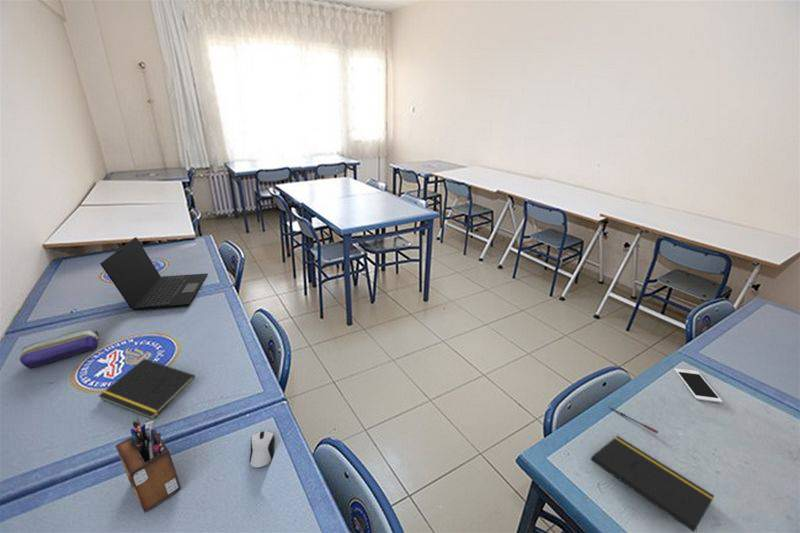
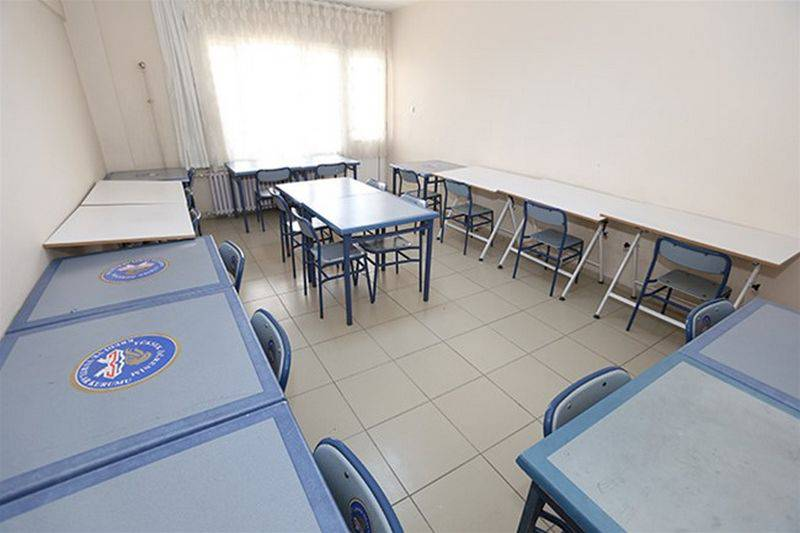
- cell phone [673,367,723,404]
- notepad [98,358,196,420]
- notepad [590,435,715,533]
- computer mouse [248,430,276,469]
- laptop [99,236,209,311]
- pen [607,406,659,434]
- desk organizer [115,417,182,514]
- pencil case [19,328,100,370]
